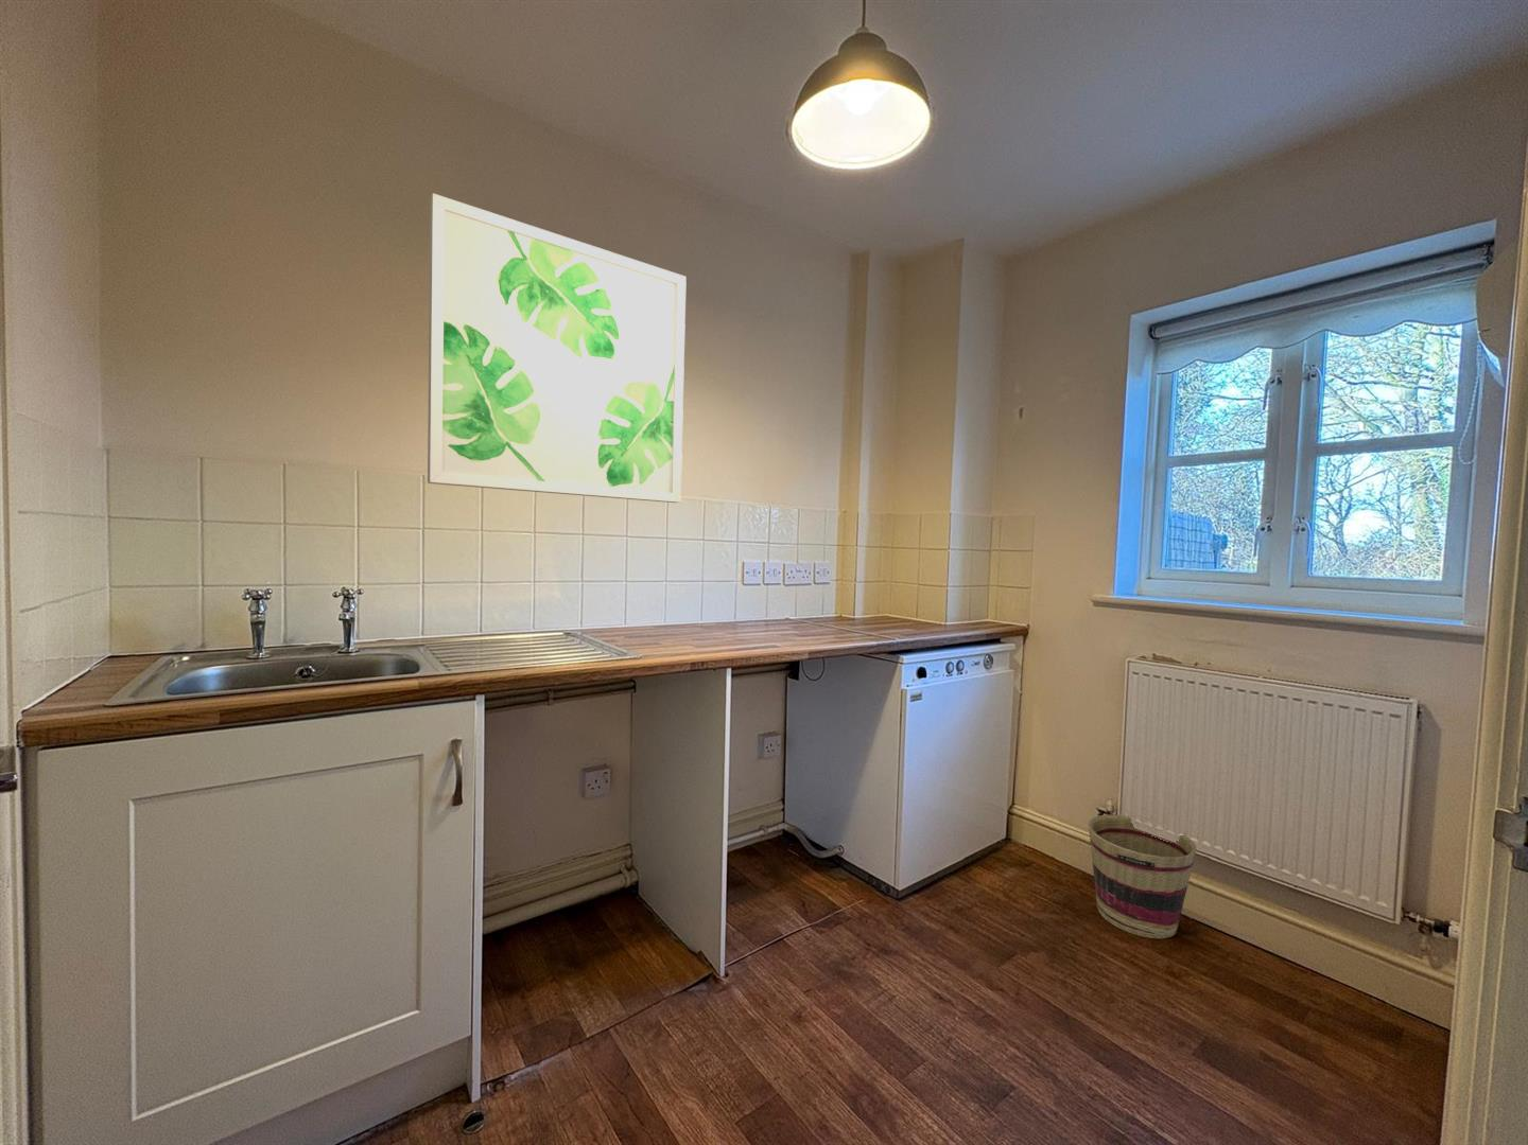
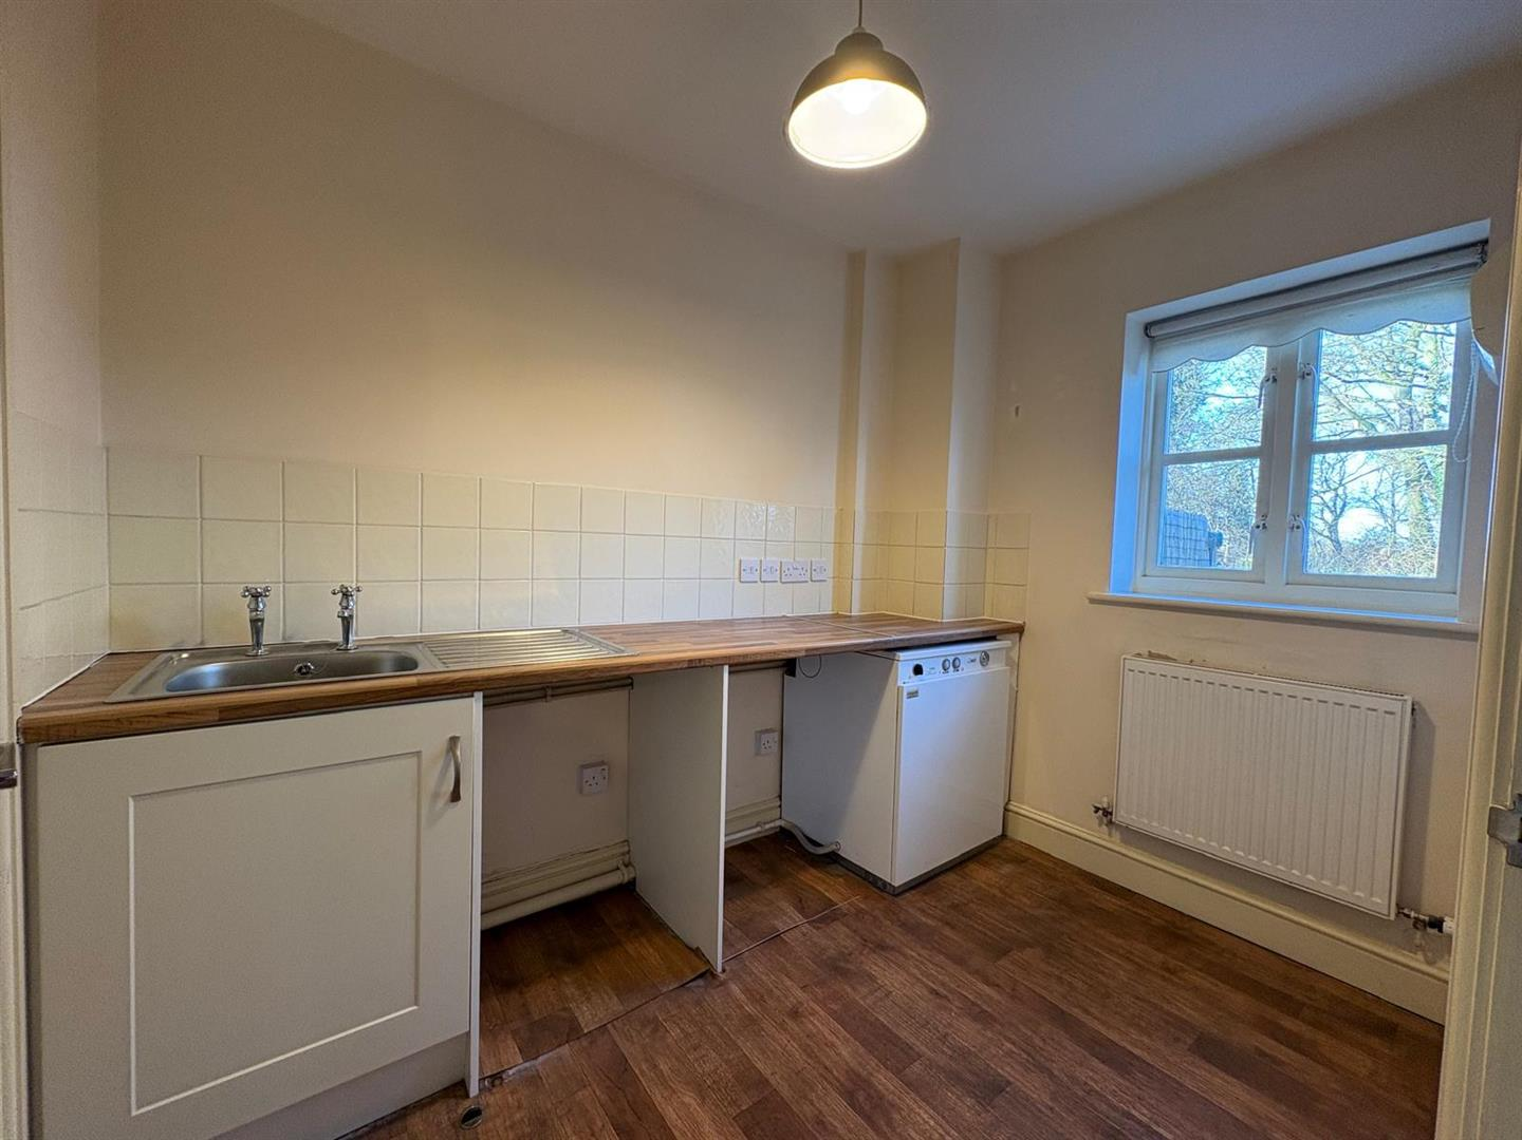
- basket [1088,814,1198,939]
- wall art [427,192,687,504]
